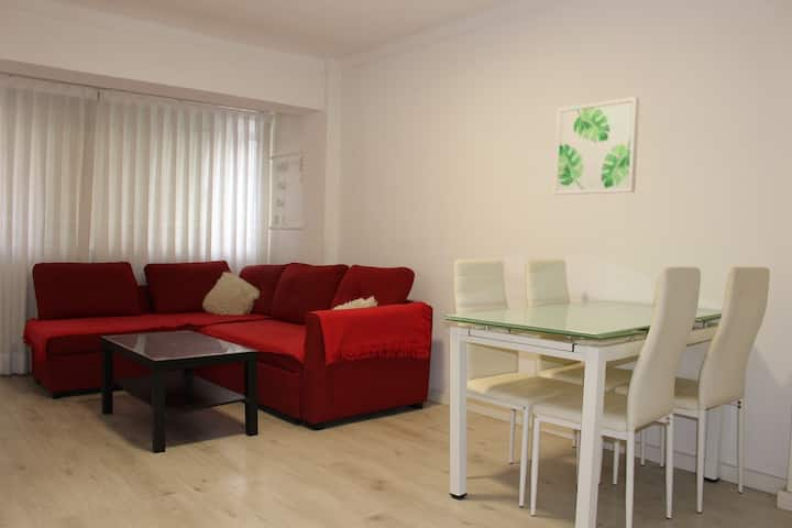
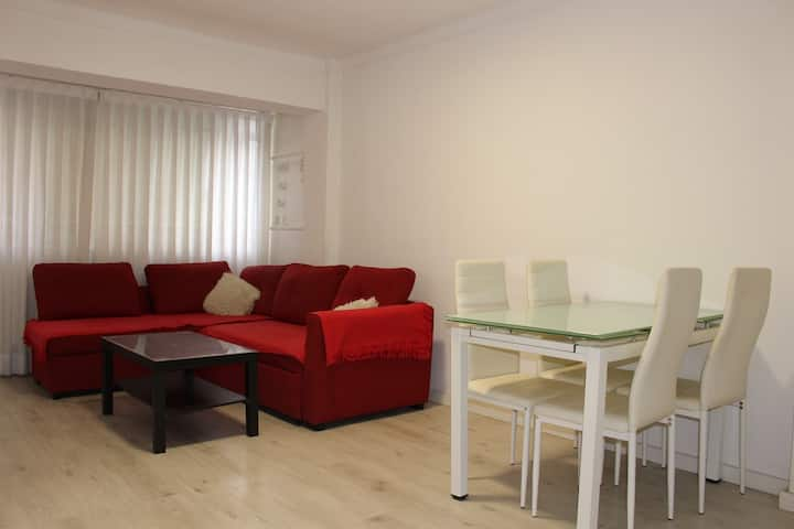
- wall art [553,96,640,196]
